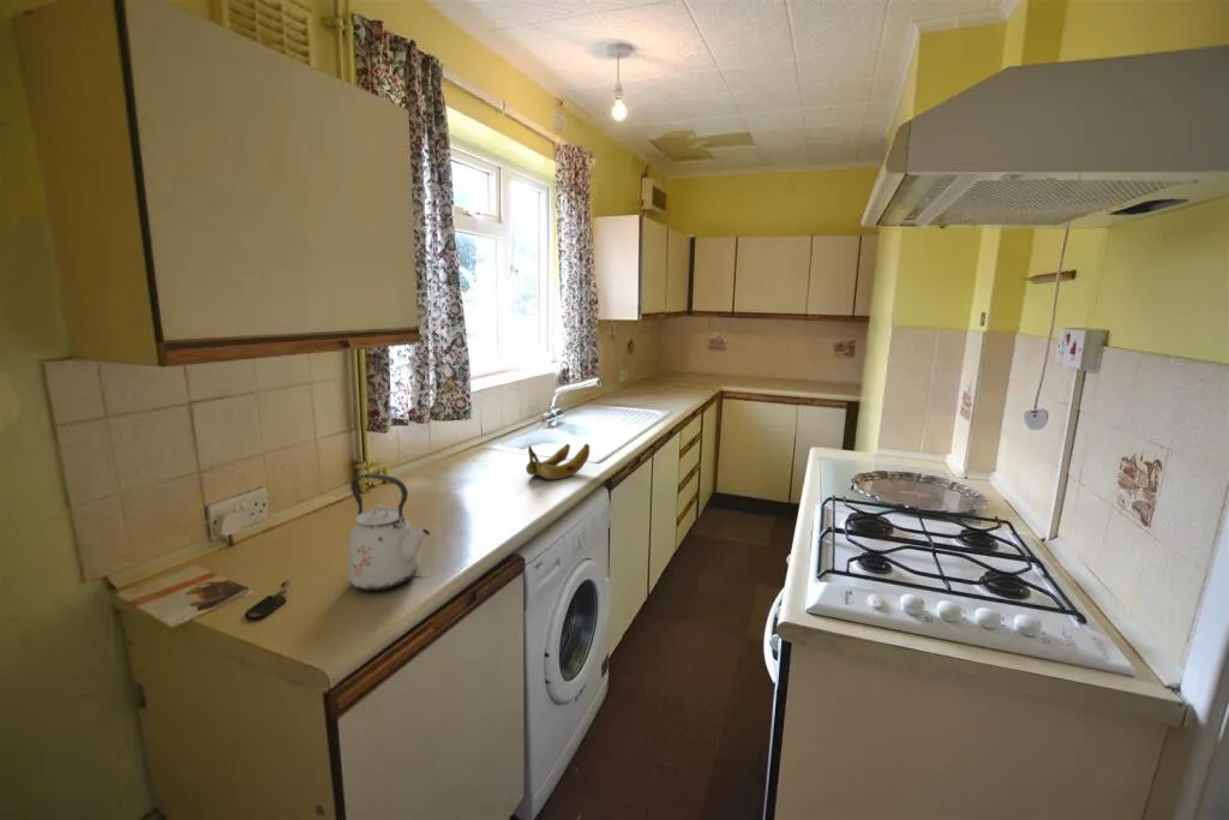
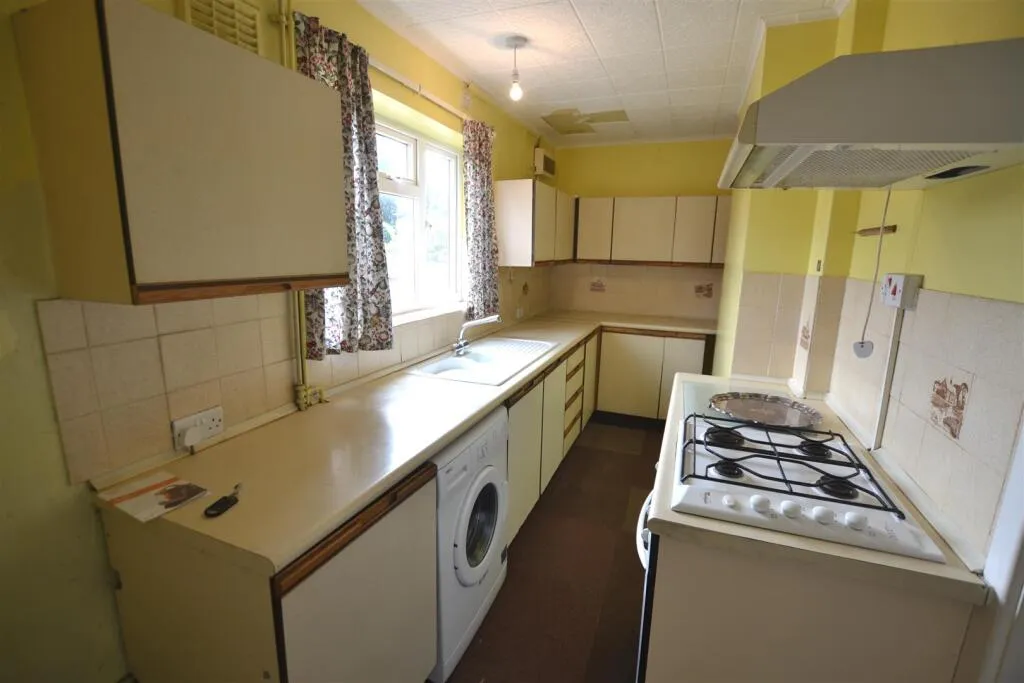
- kettle [347,473,431,592]
- banana [524,443,590,480]
